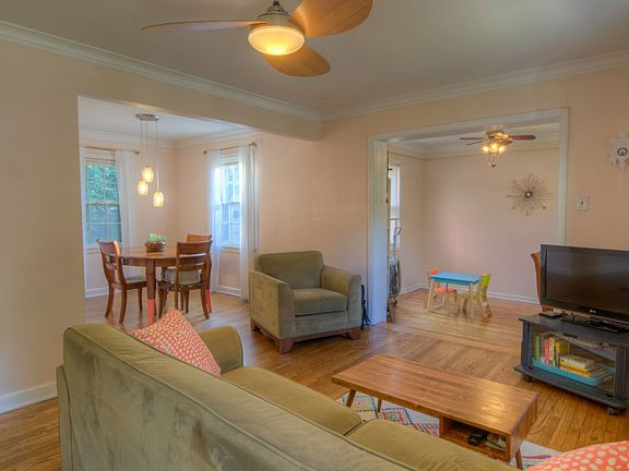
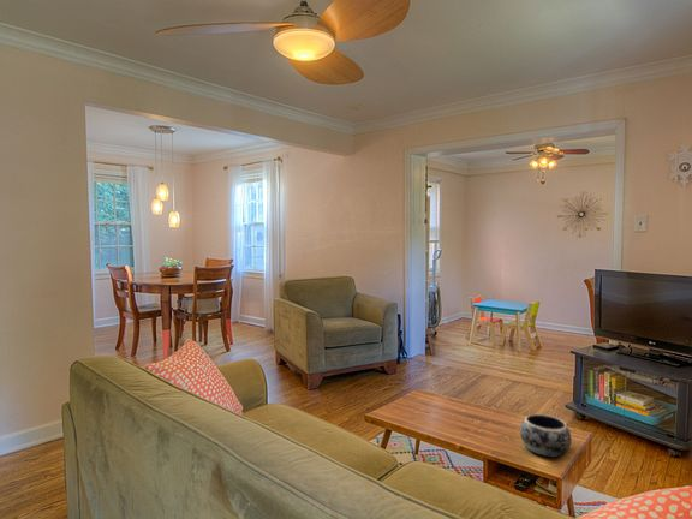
+ decorative bowl [519,413,573,459]
